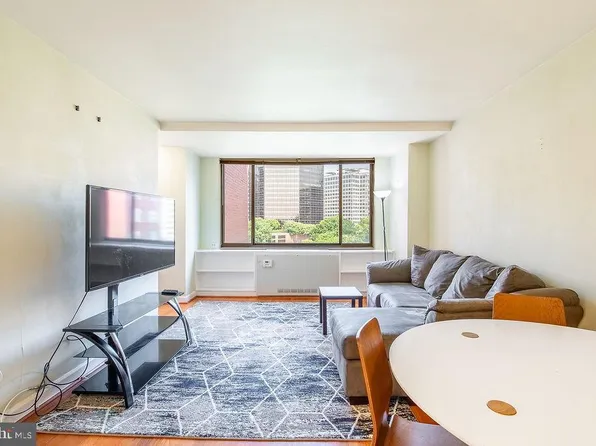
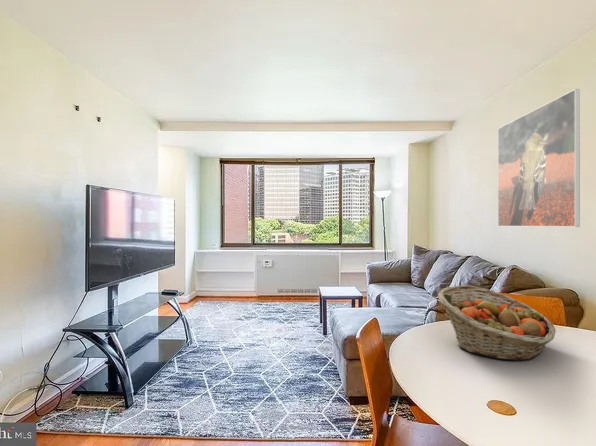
+ fruit basket [437,284,557,362]
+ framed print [497,88,581,228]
